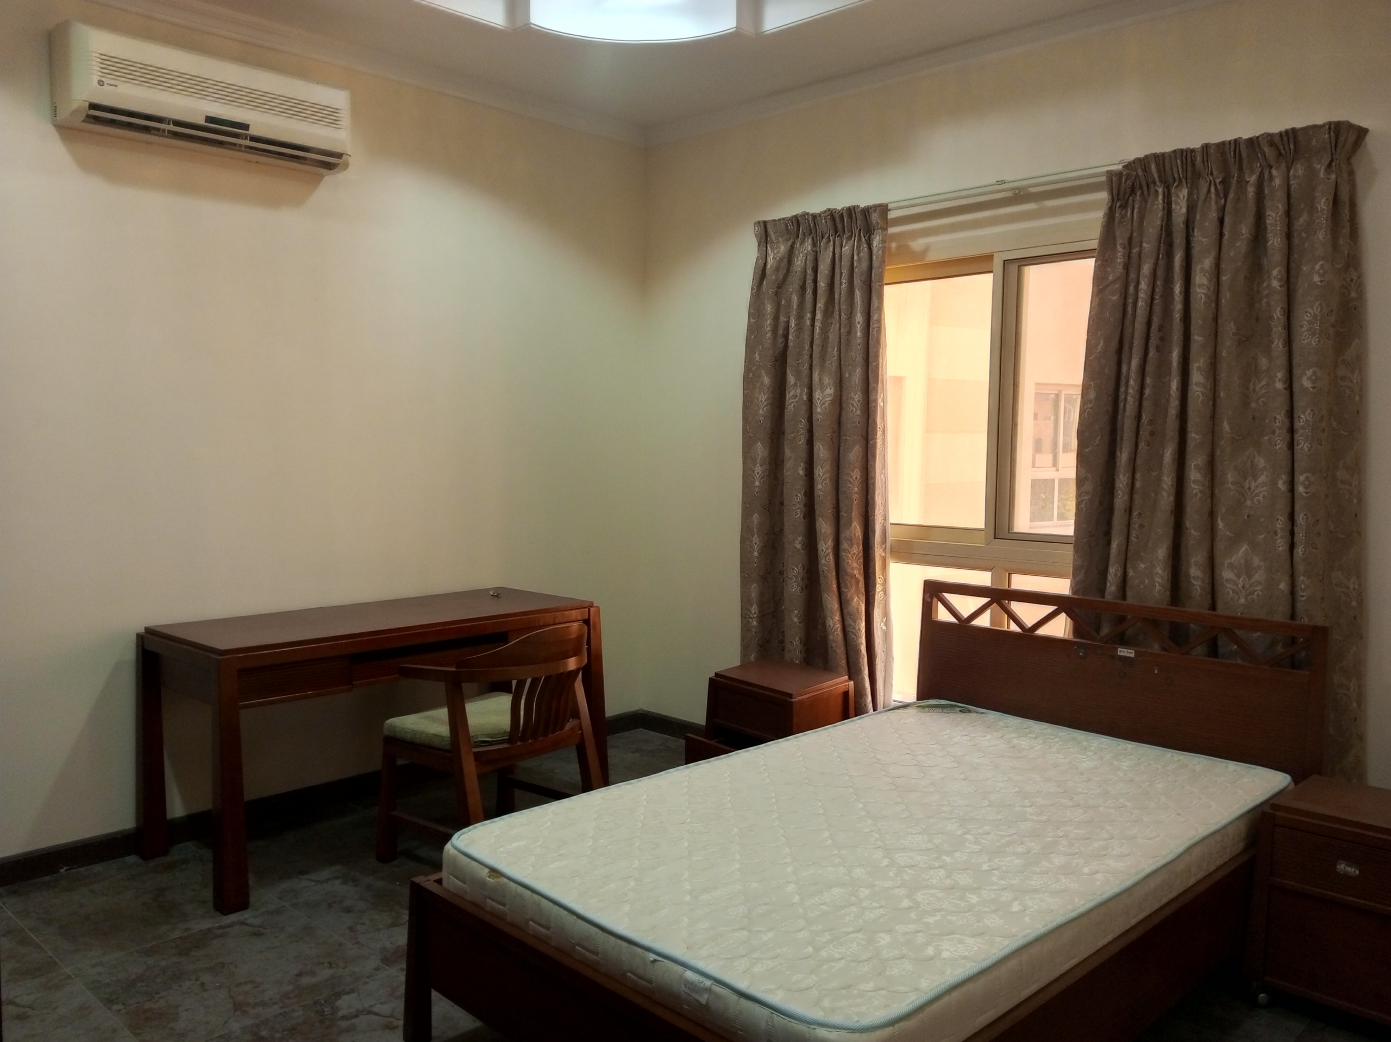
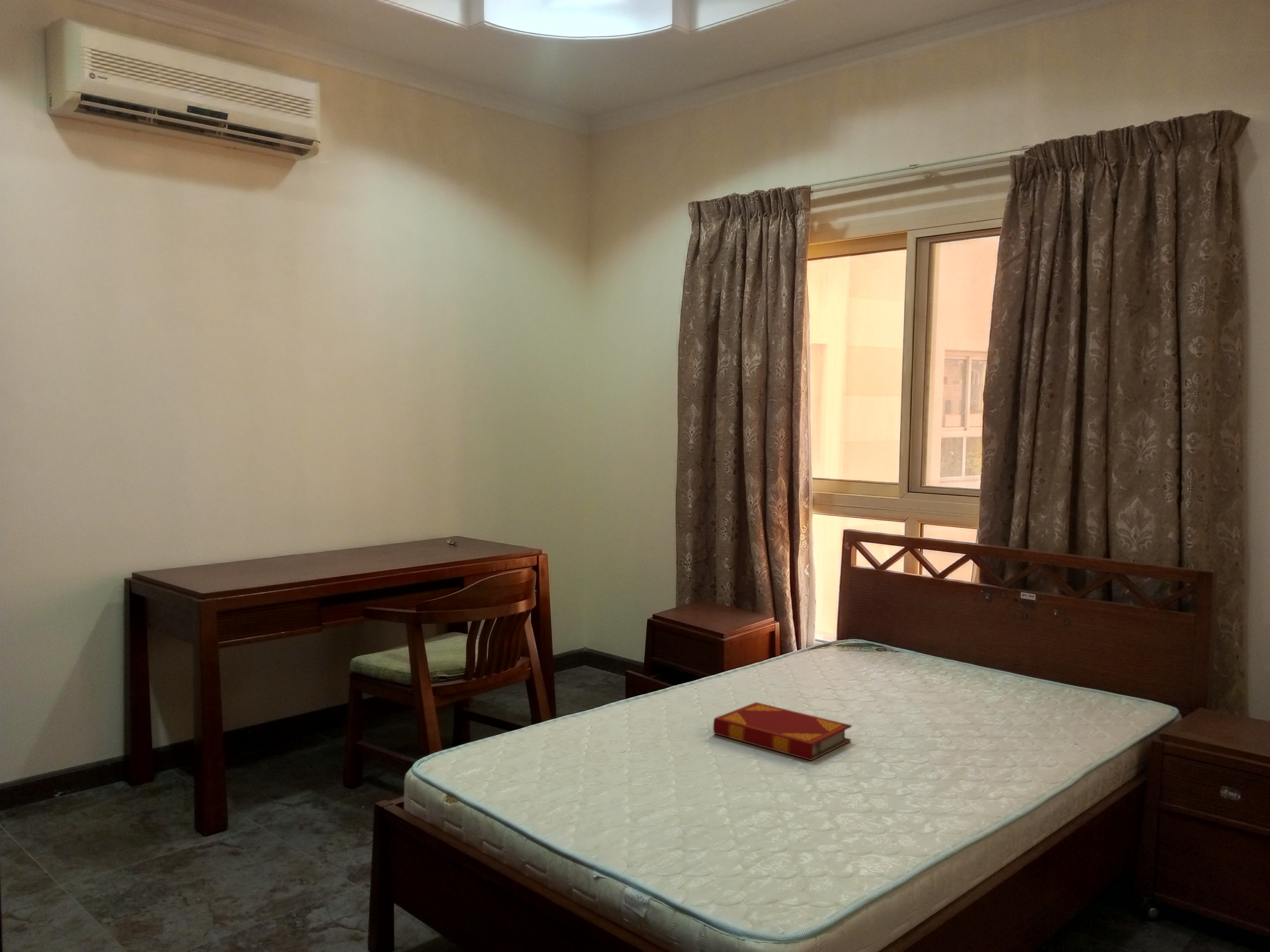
+ hardback book [713,702,852,761]
